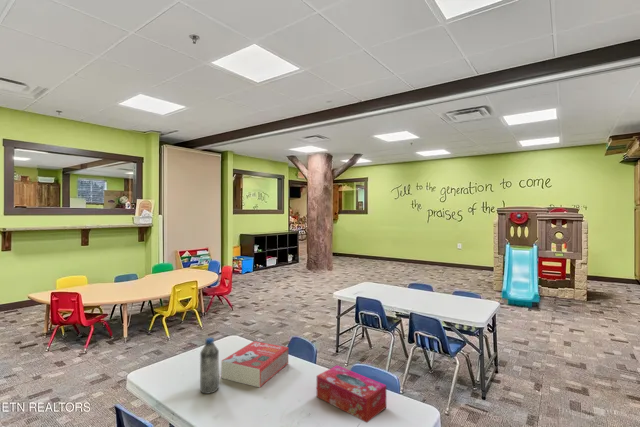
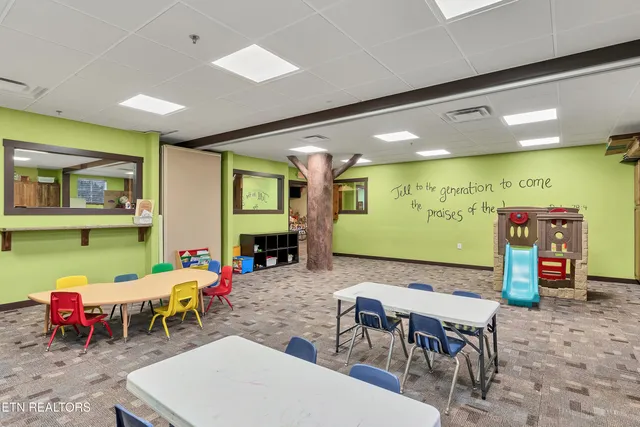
- tissue box [316,364,387,424]
- water bottle [199,337,220,395]
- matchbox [220,340,289,388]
